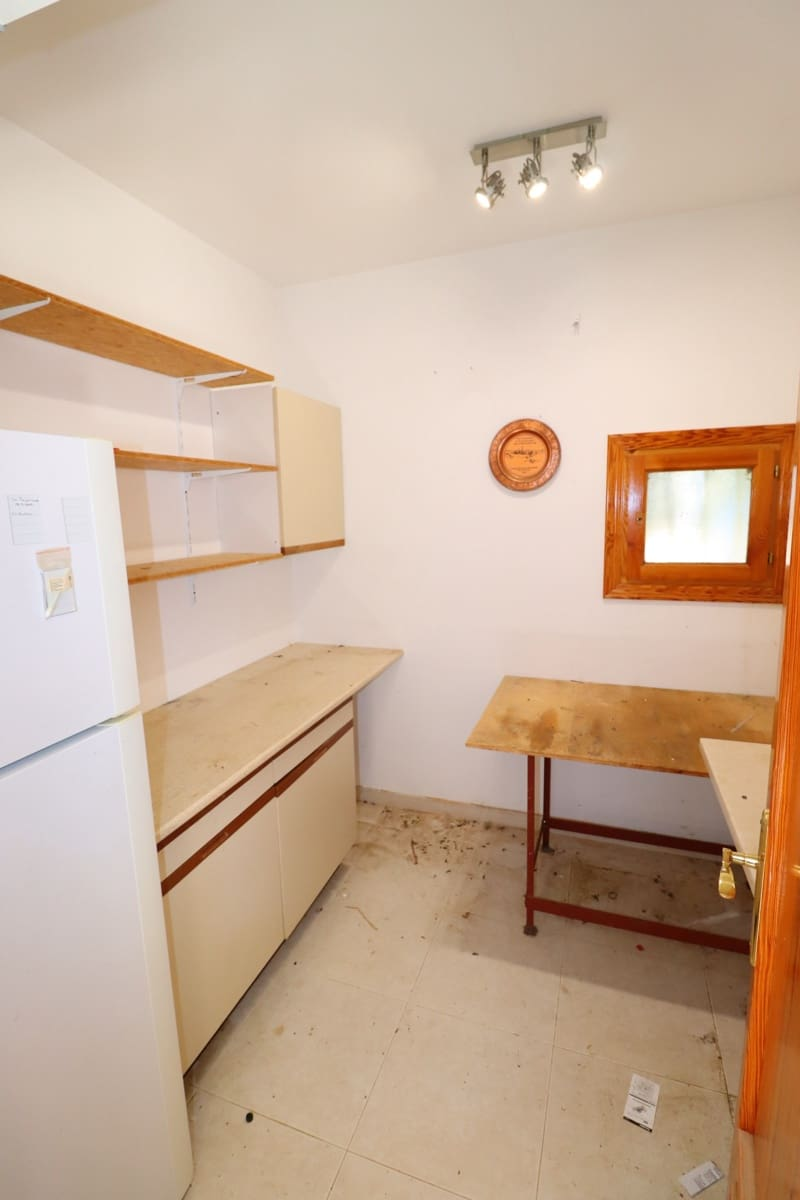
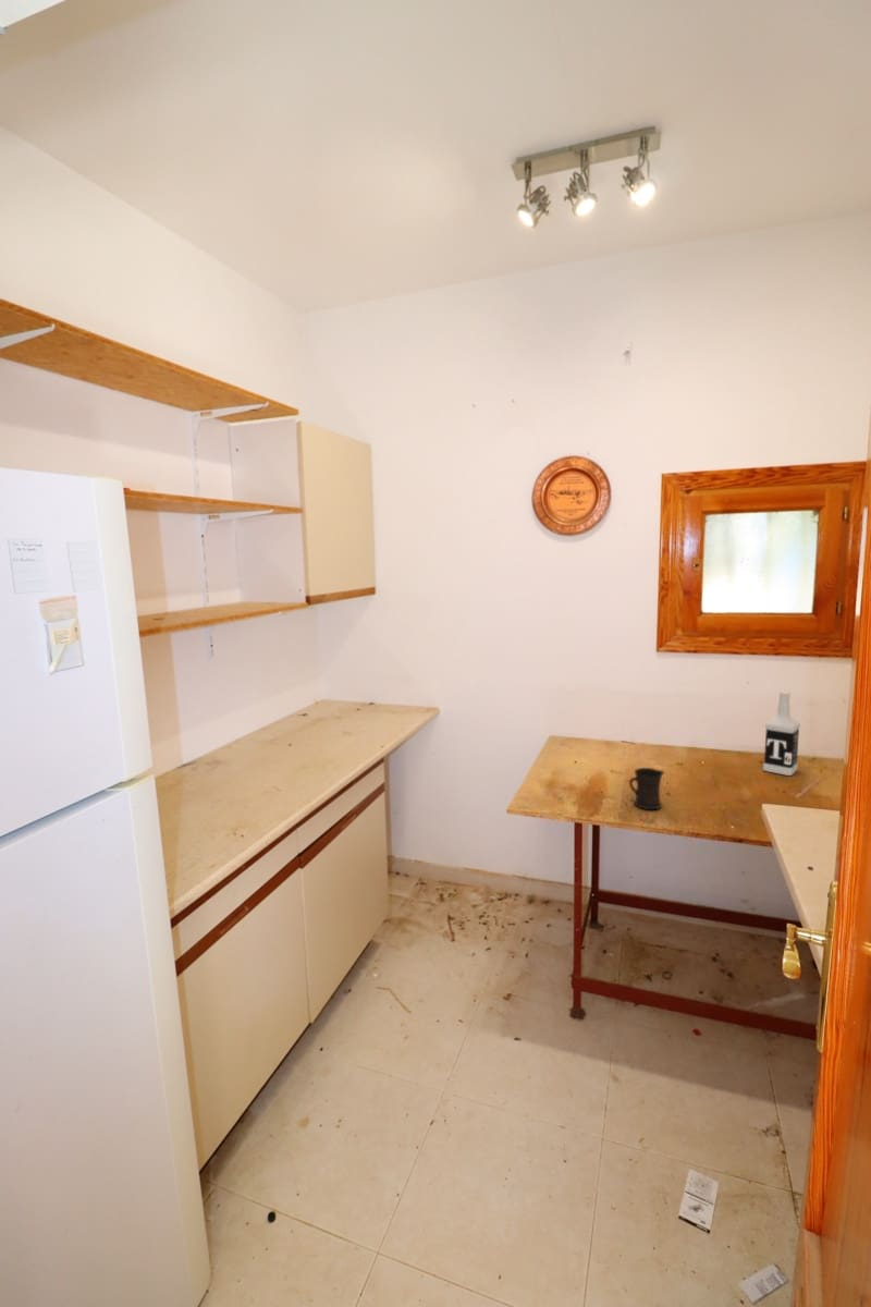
+ vodka [762,691,801,777]
+ mug [628,767,665,810]
